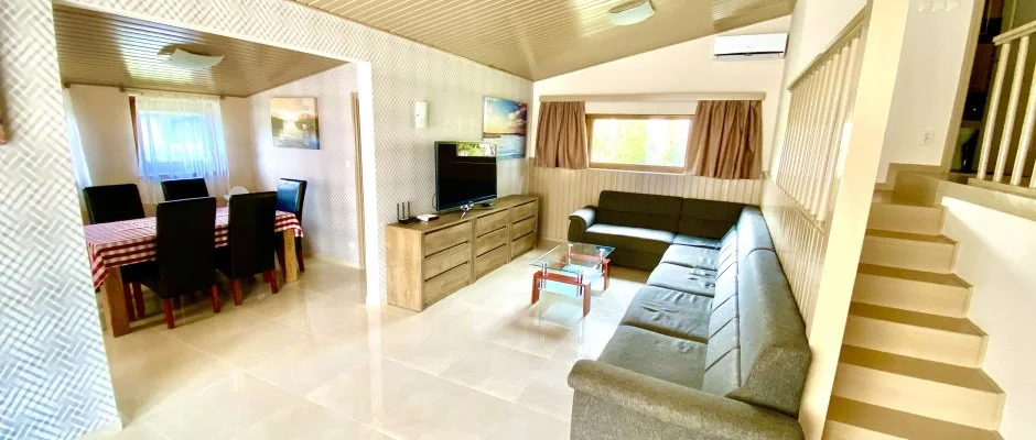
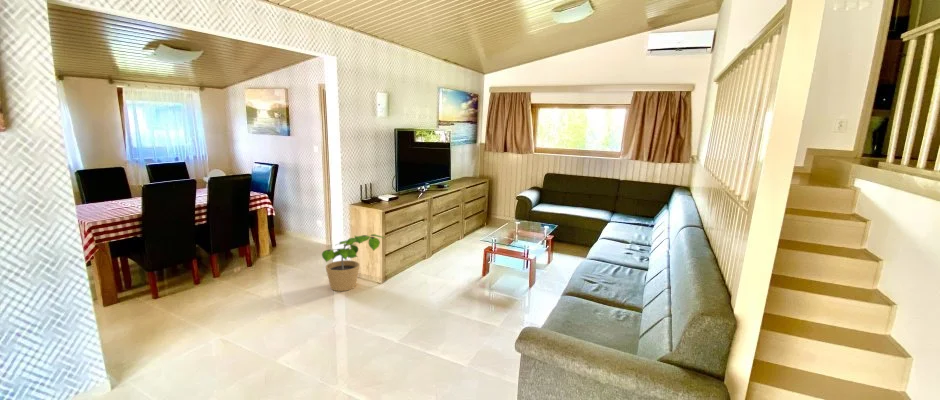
+ potted plant [321,233,385,292]
